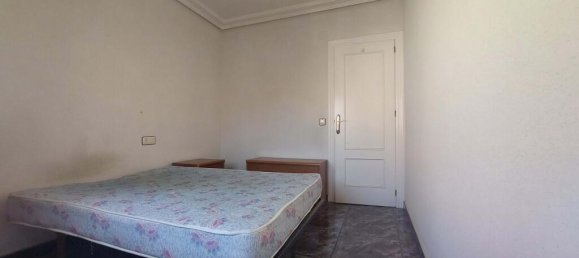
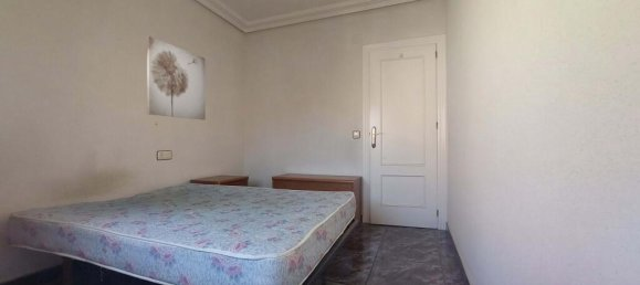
+ wall art [146,35,207,120]
